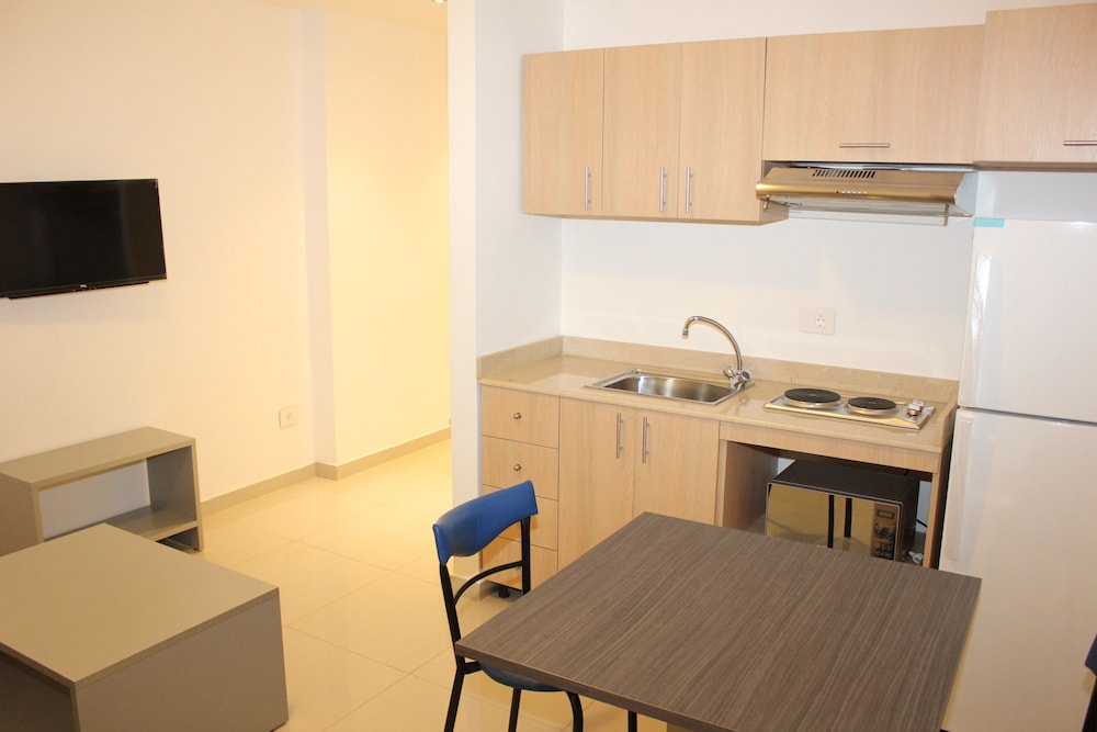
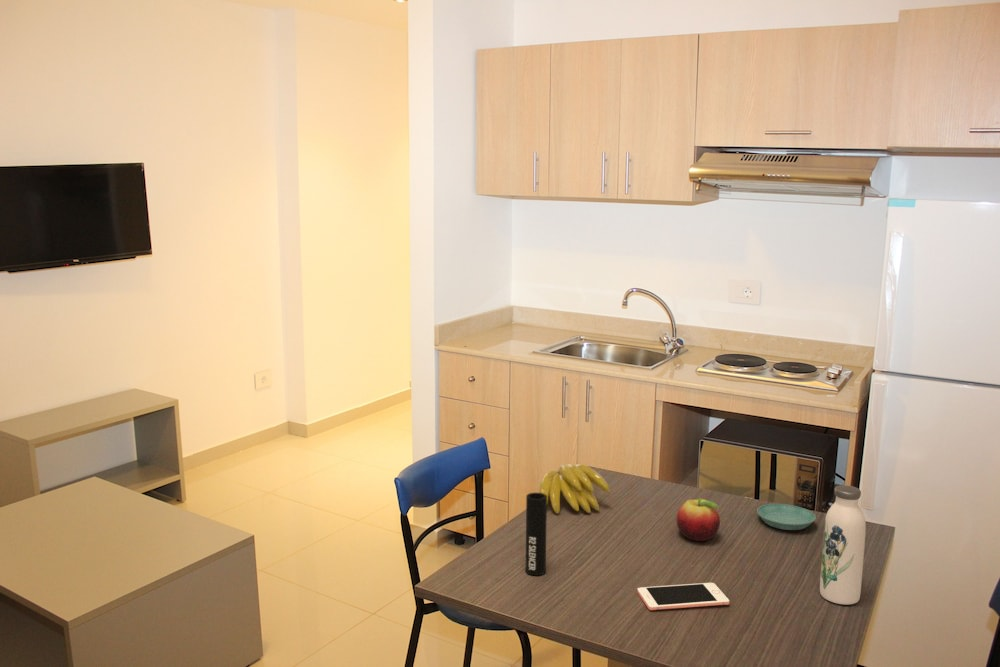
+ cup [525,492,548,576]
+ water bottle [819,484,867,606]
+ banana [538,463,611,515]
+ fruit [676,497,721,542]
+ cell phone [636,582,730,611]
+ saucer [756,503,817,531]
